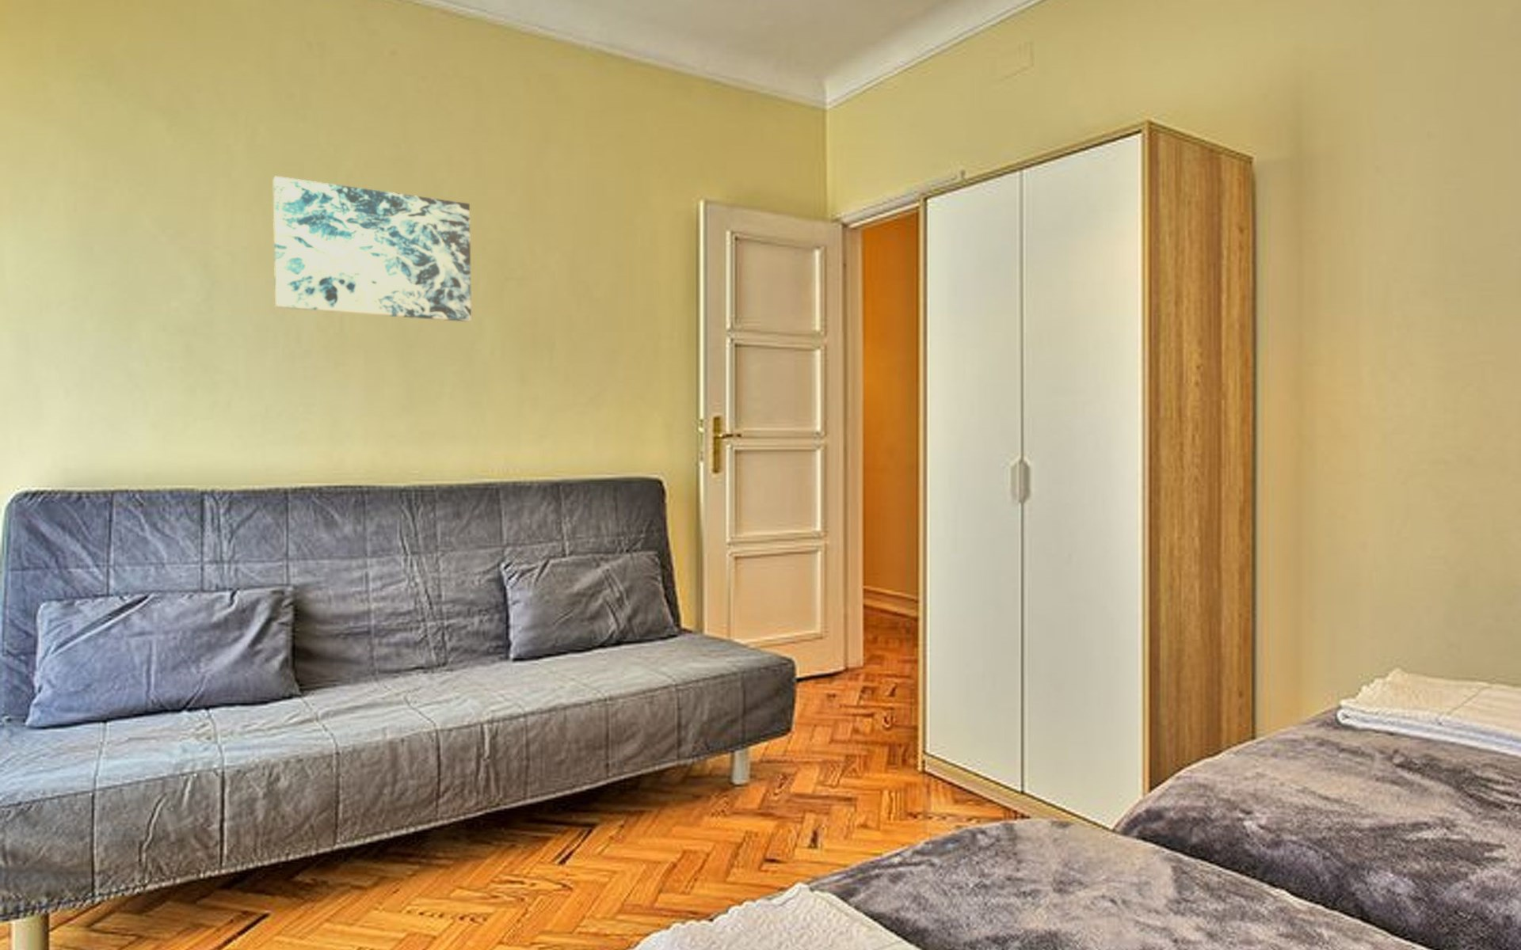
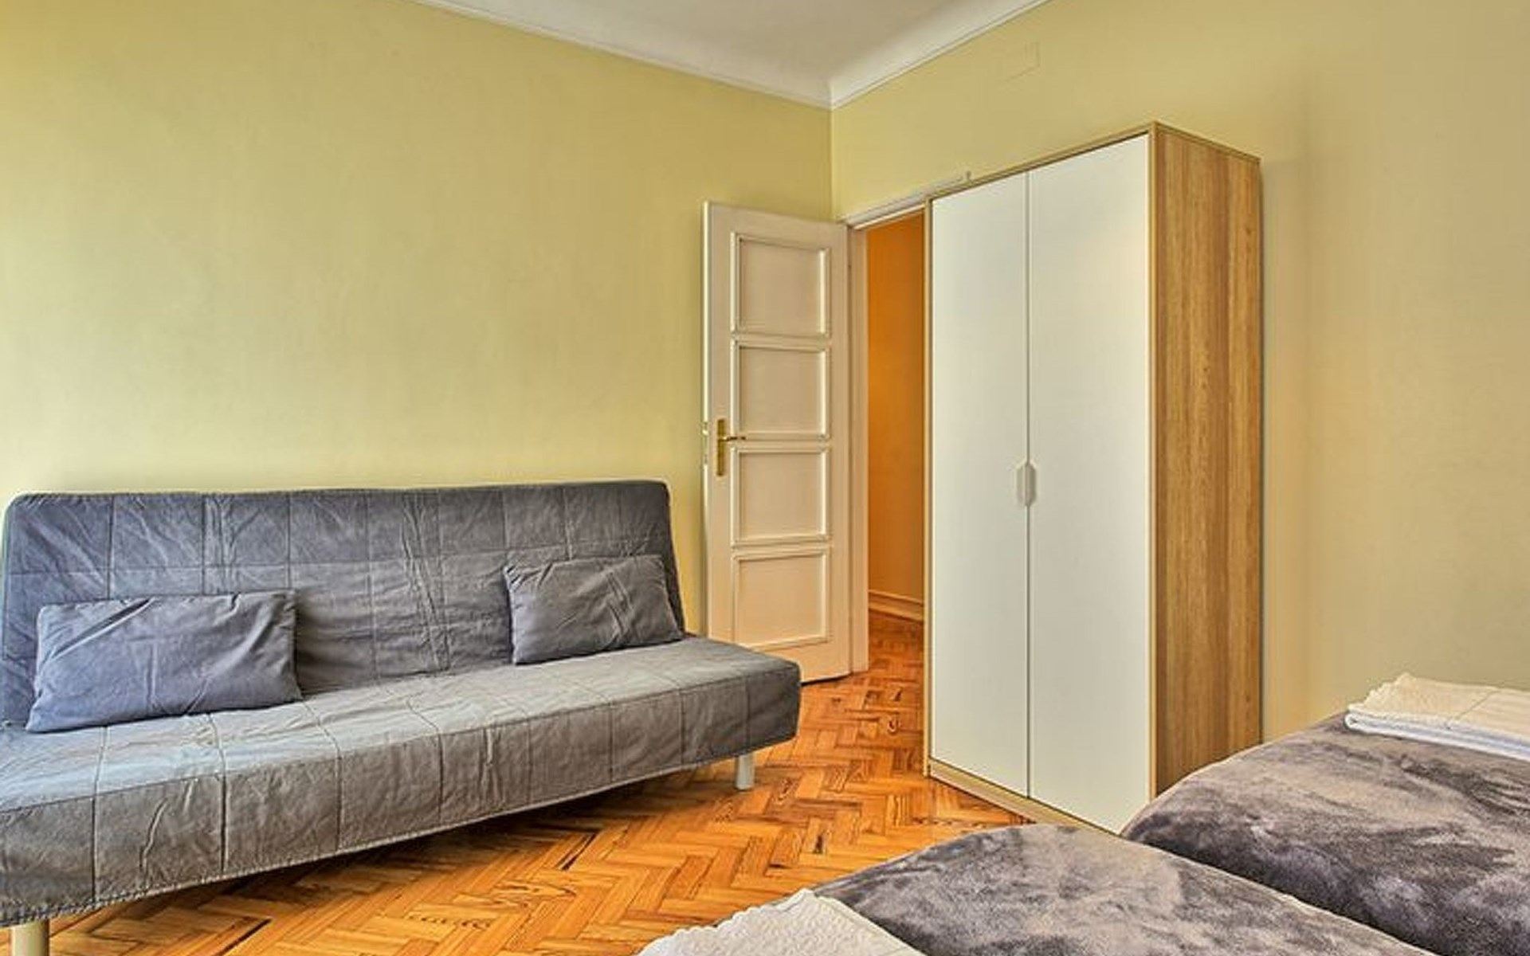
- wall art [273,176,472,322]
